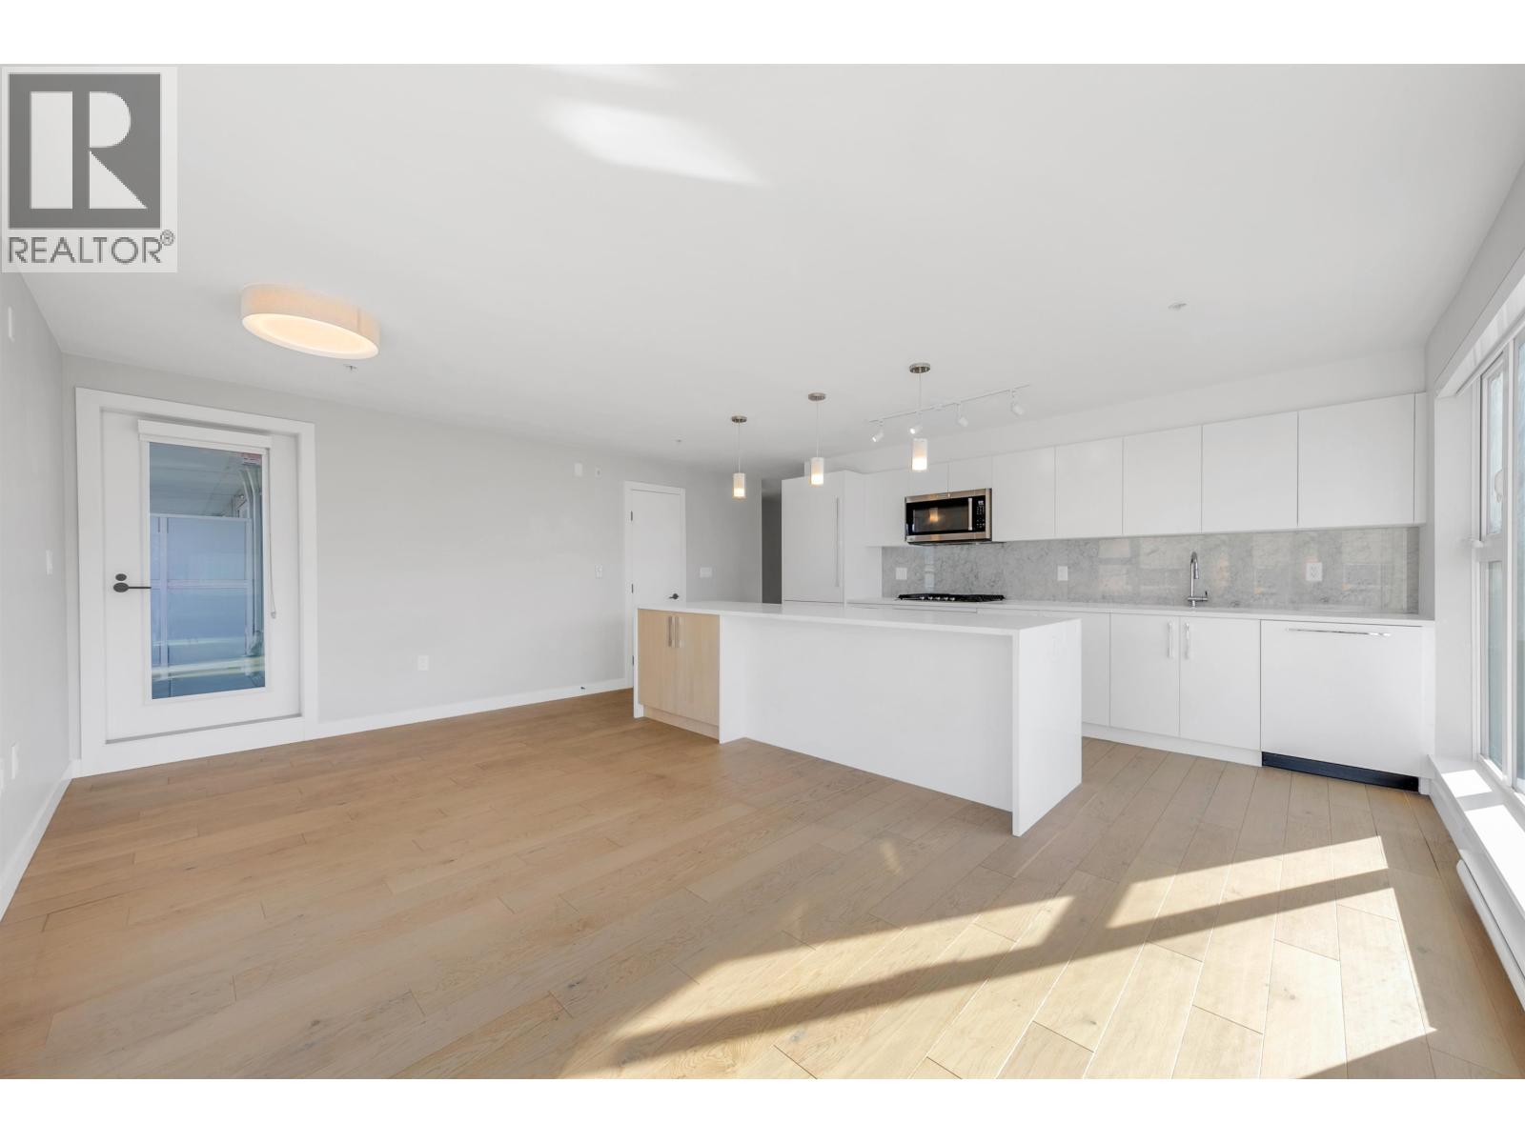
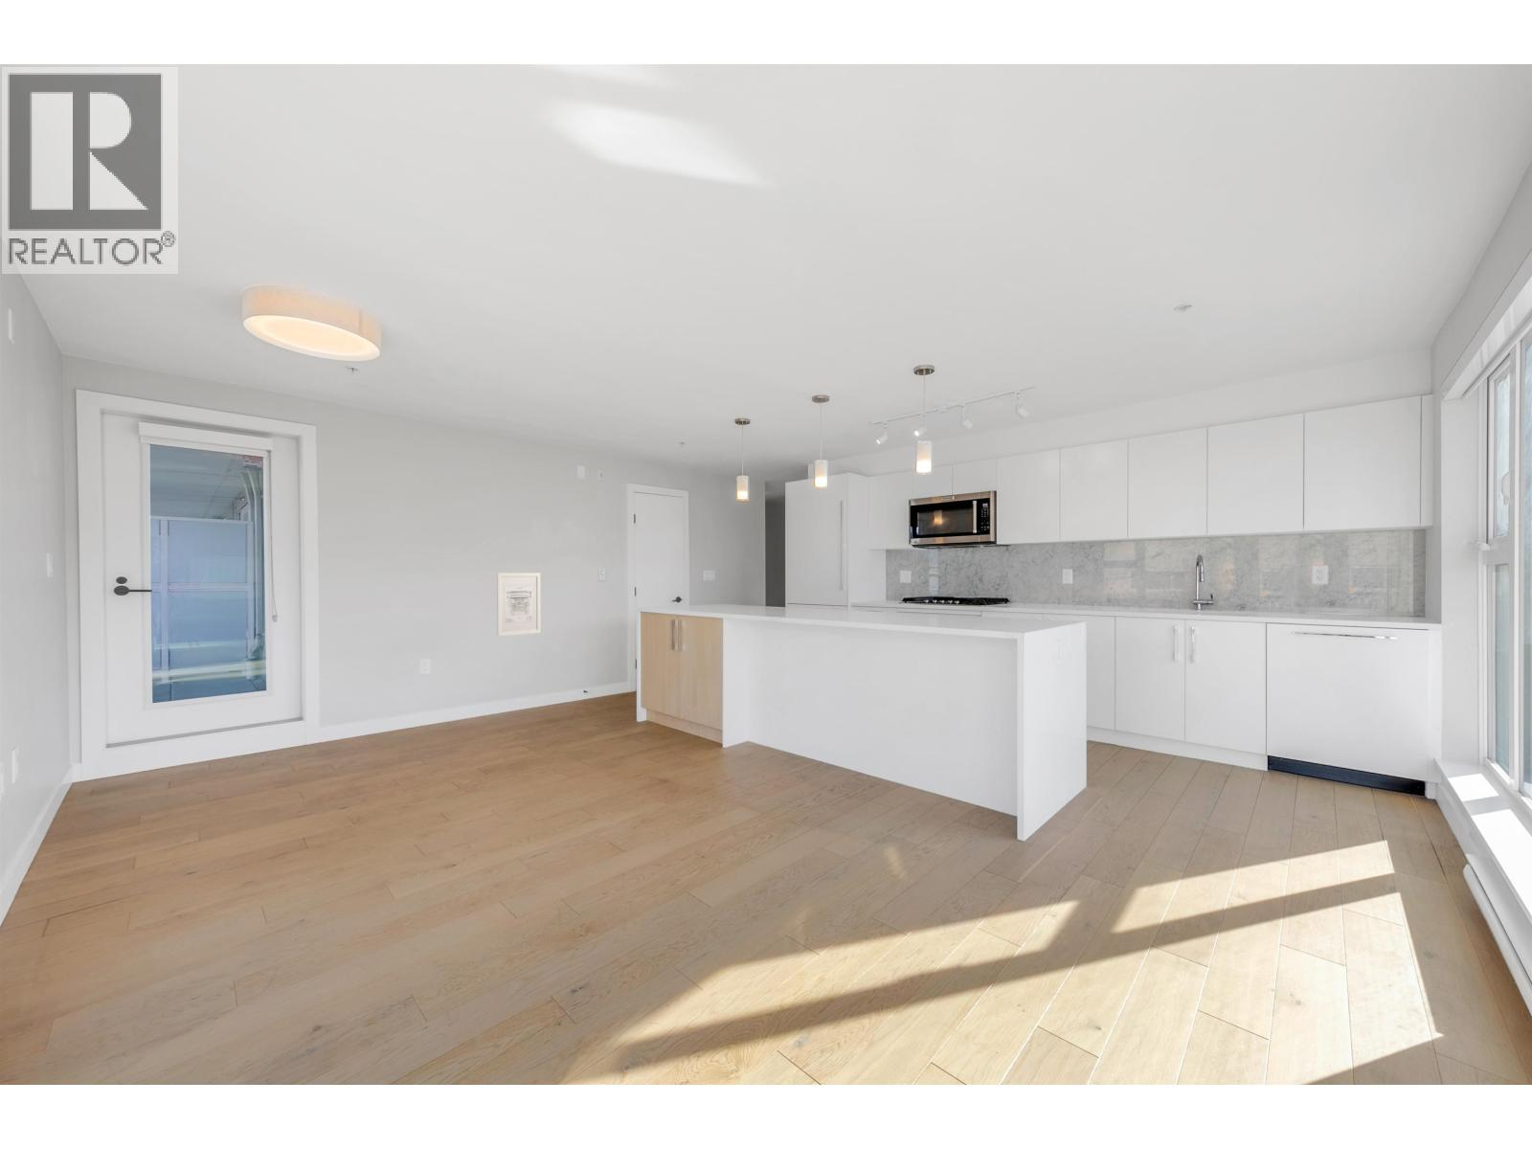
+ wall art [496,572,542,637]
